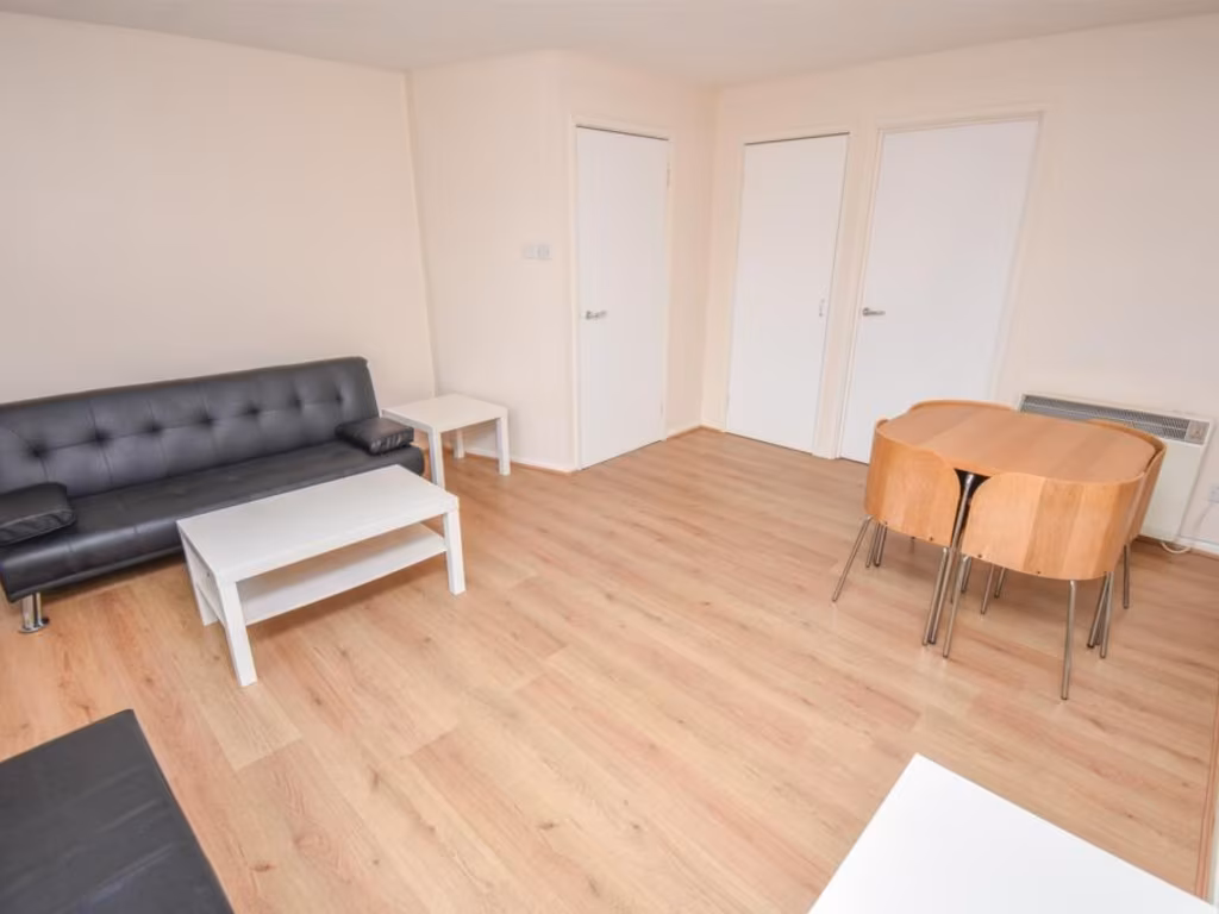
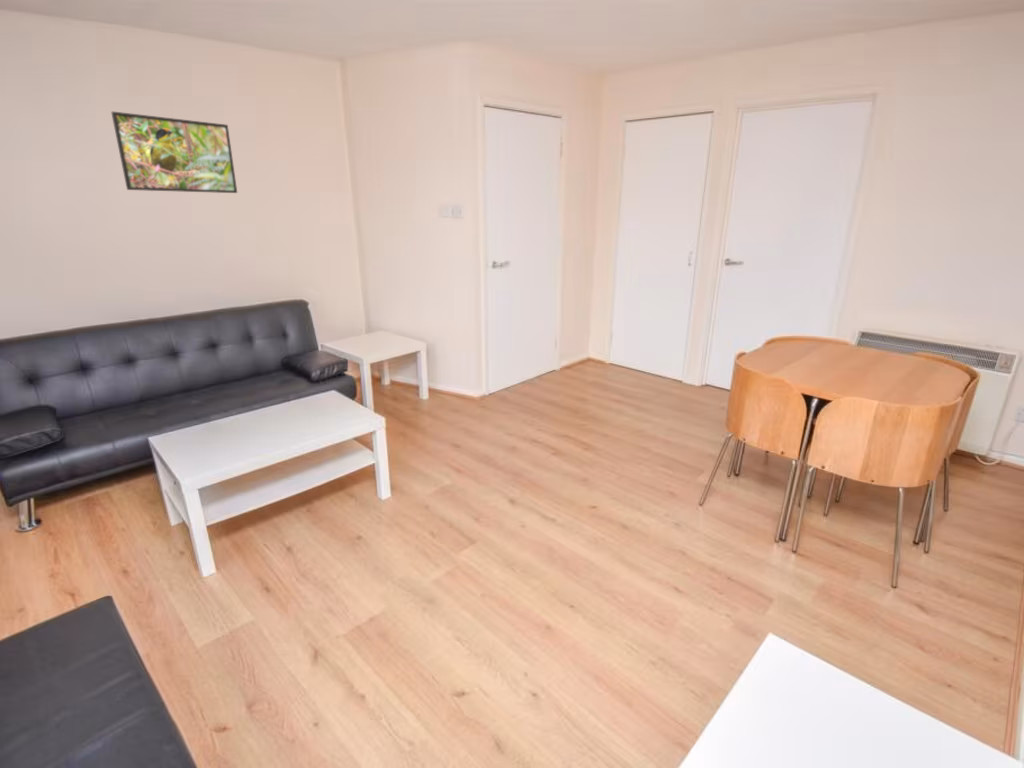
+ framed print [110,111,238,194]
